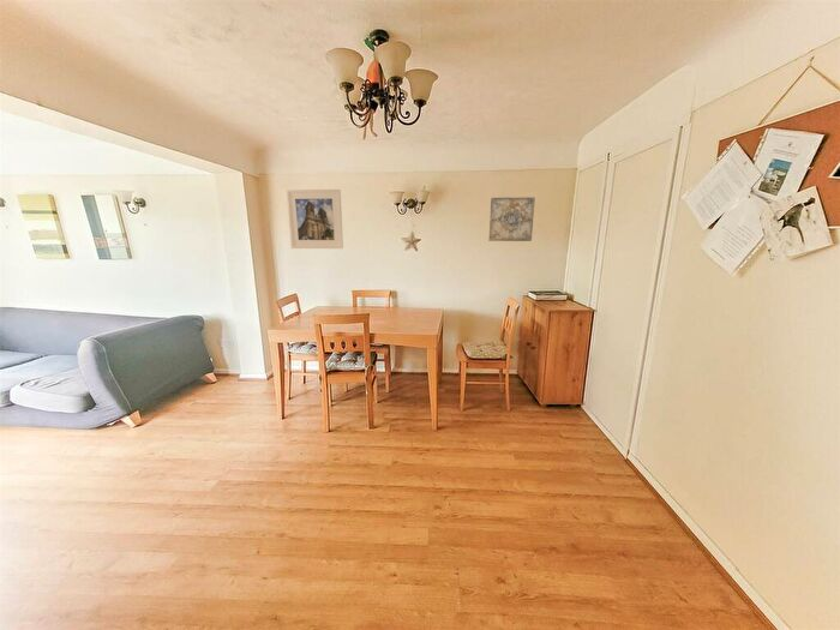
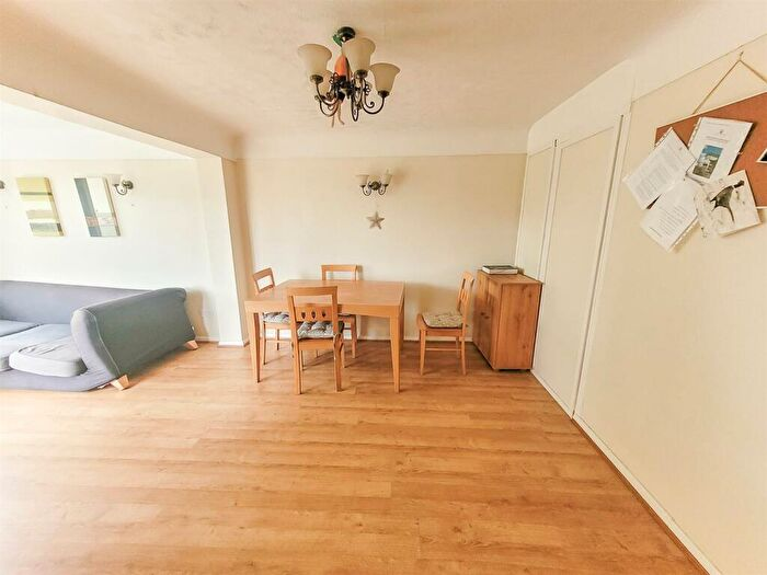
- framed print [286,188,344,250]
- wall art [487,196,536,242]
